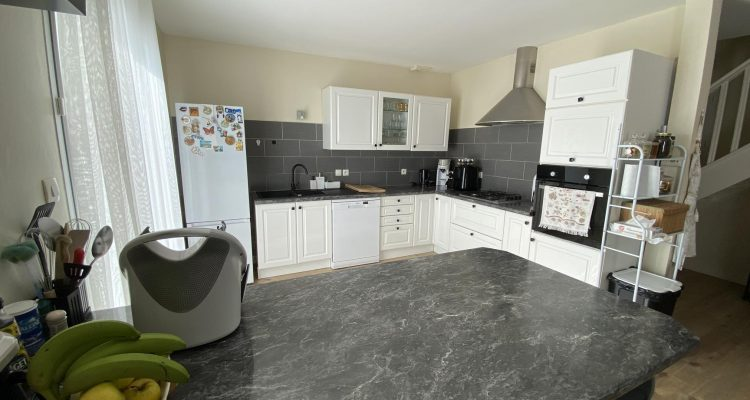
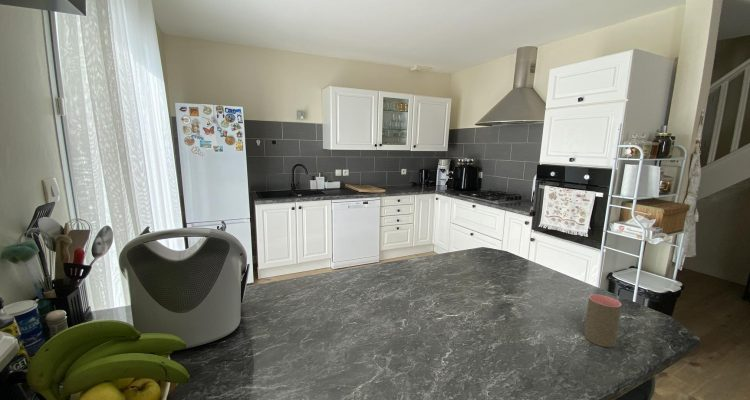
+ cup [583,294,622,348]
